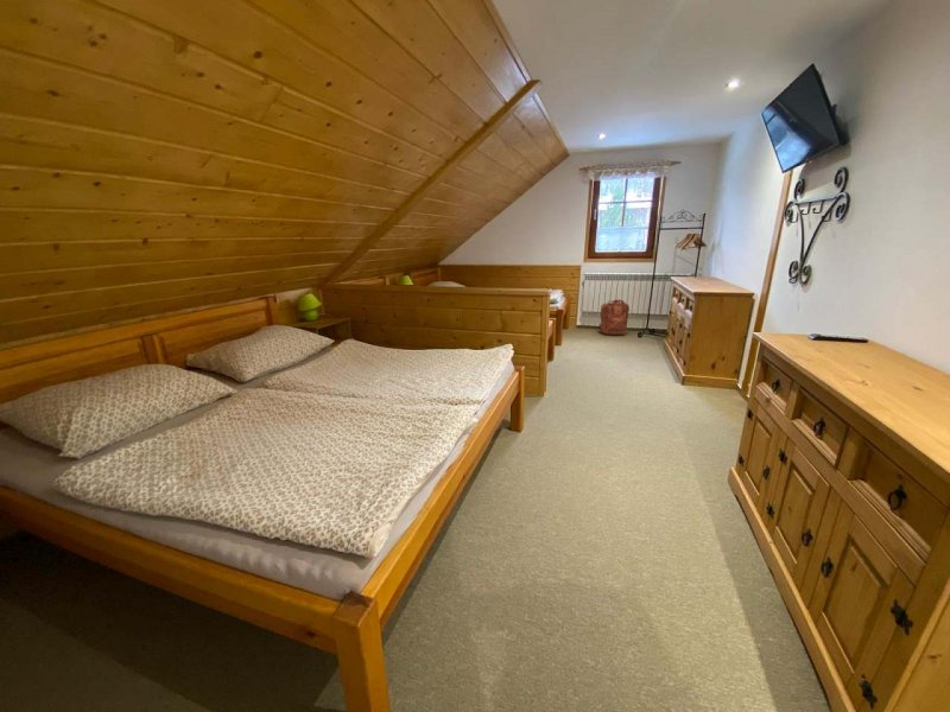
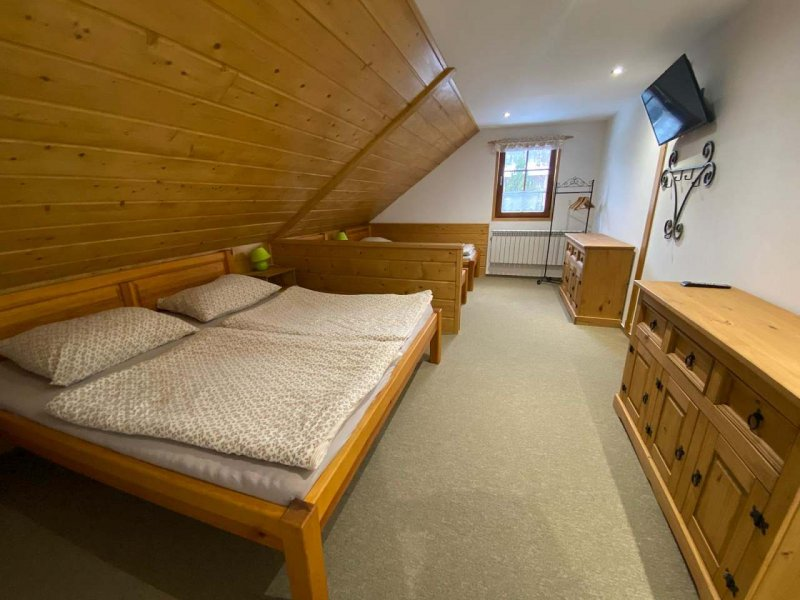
- backpack [597,298,631,336]
